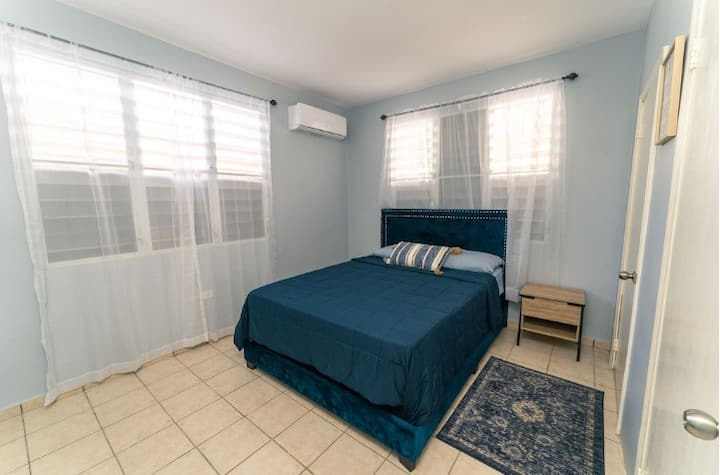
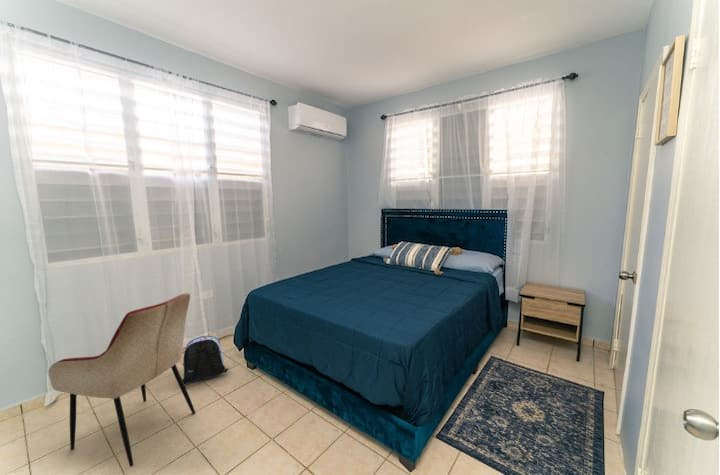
+ backpack [182,335,229,385]
+ armchair [47,292,196,468]
